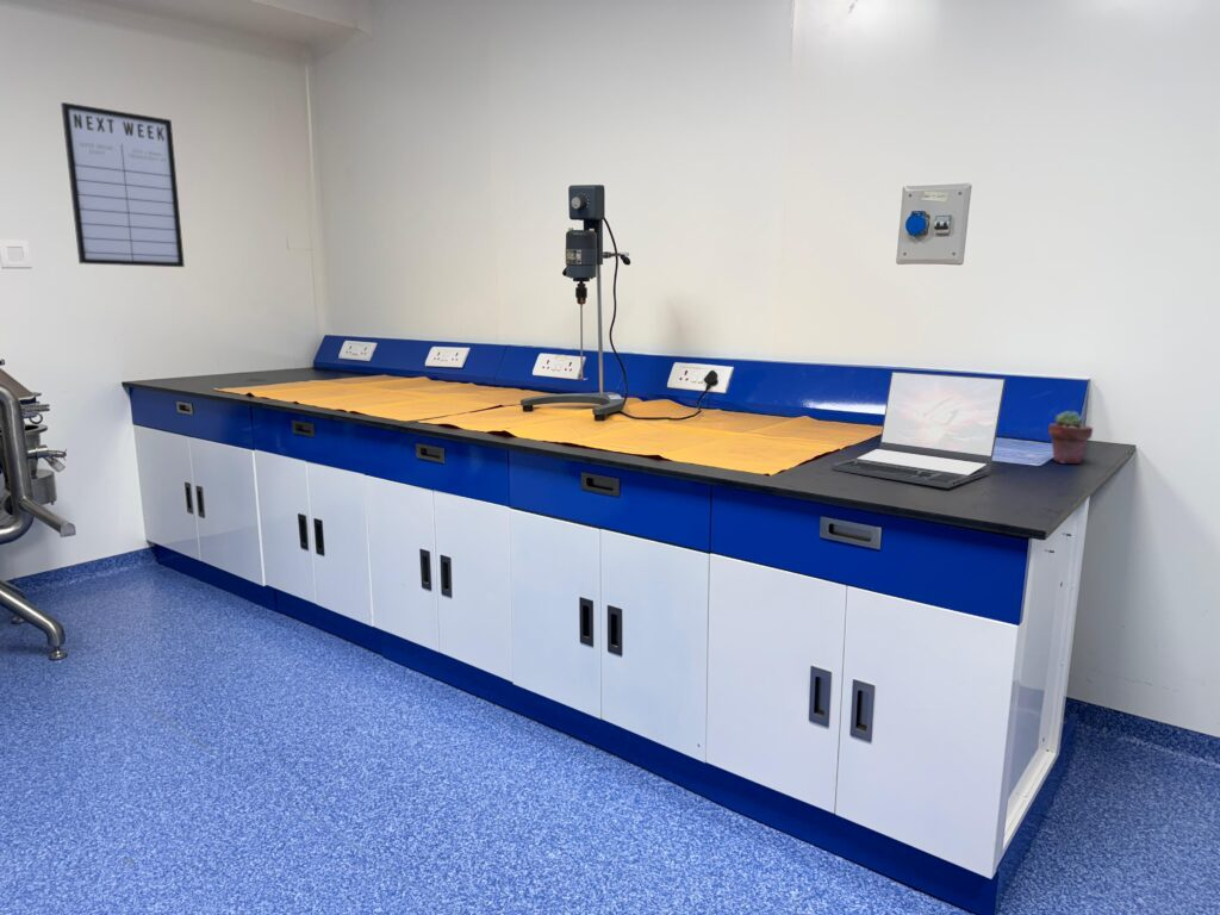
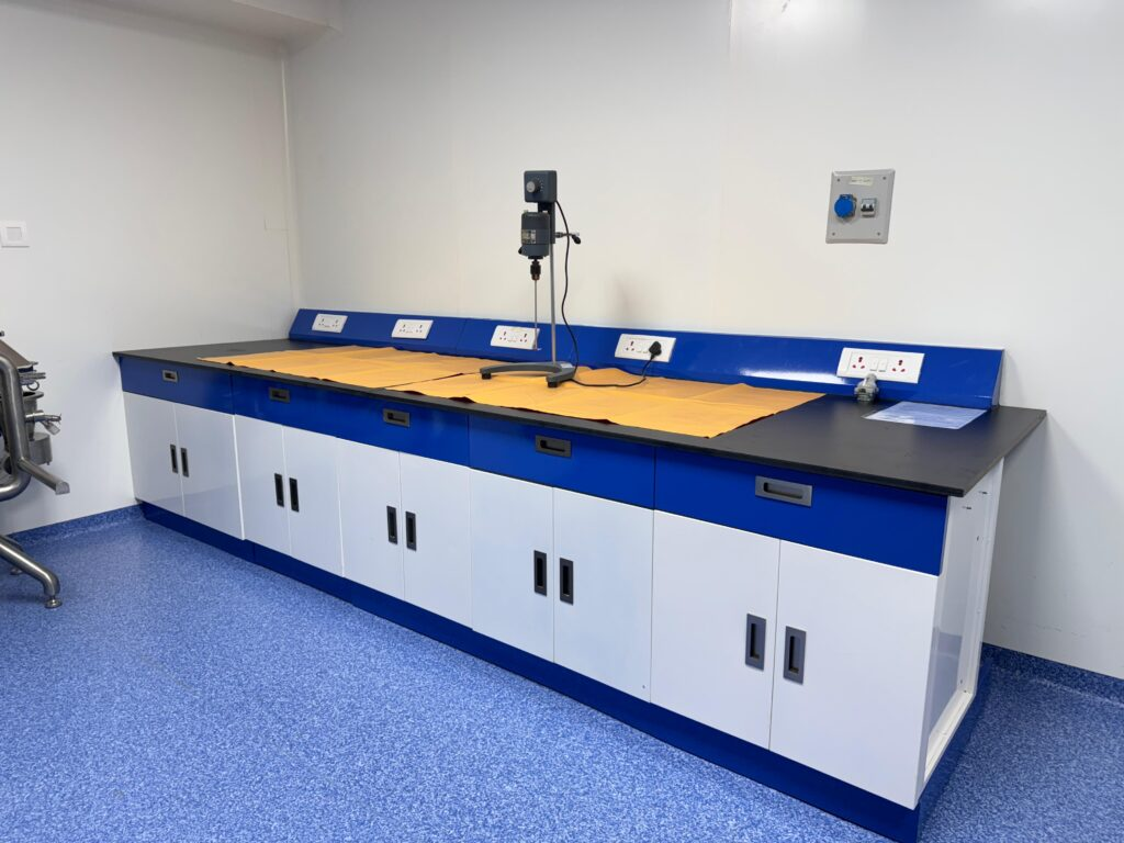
- potted succulent [1047,410,1094,465]
- writing board [60,101,186,268]
- laptop [830,371,1007,490]
